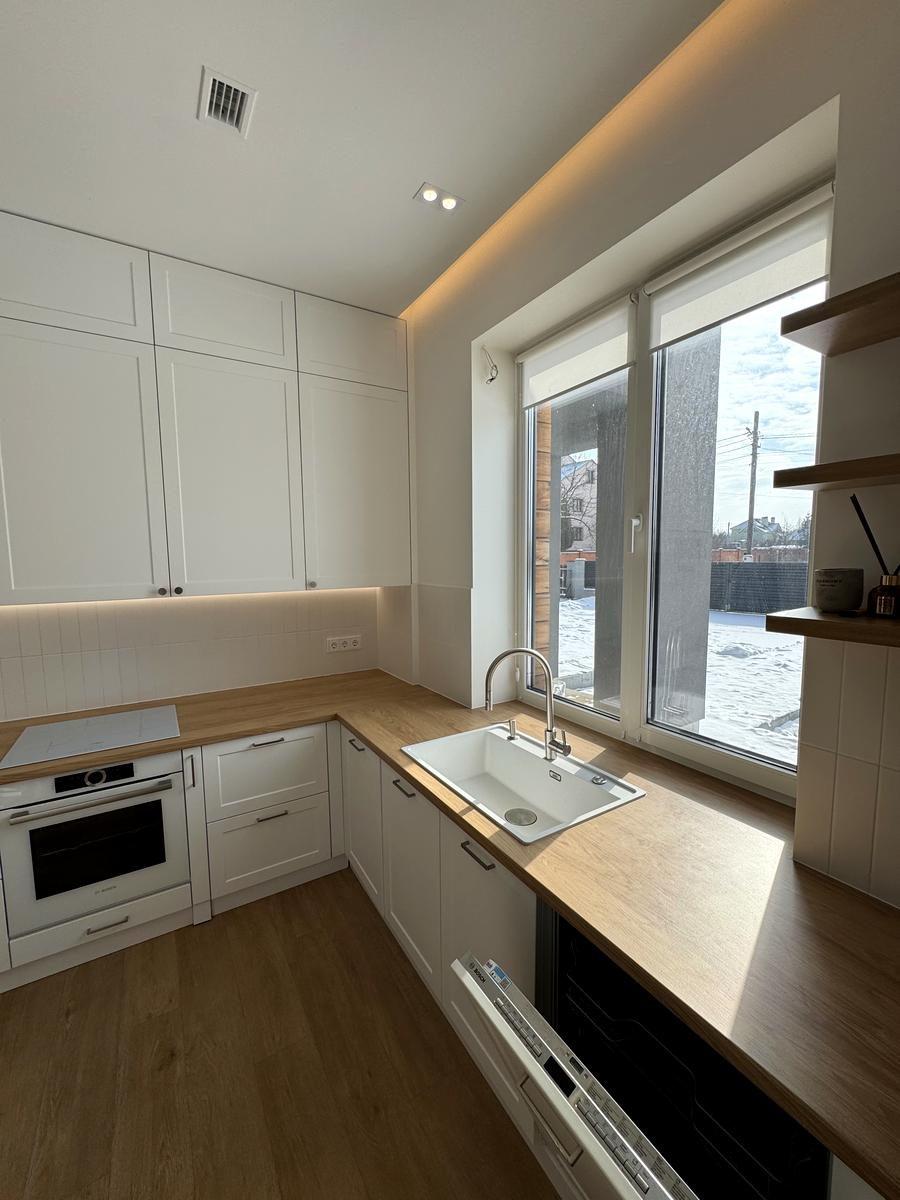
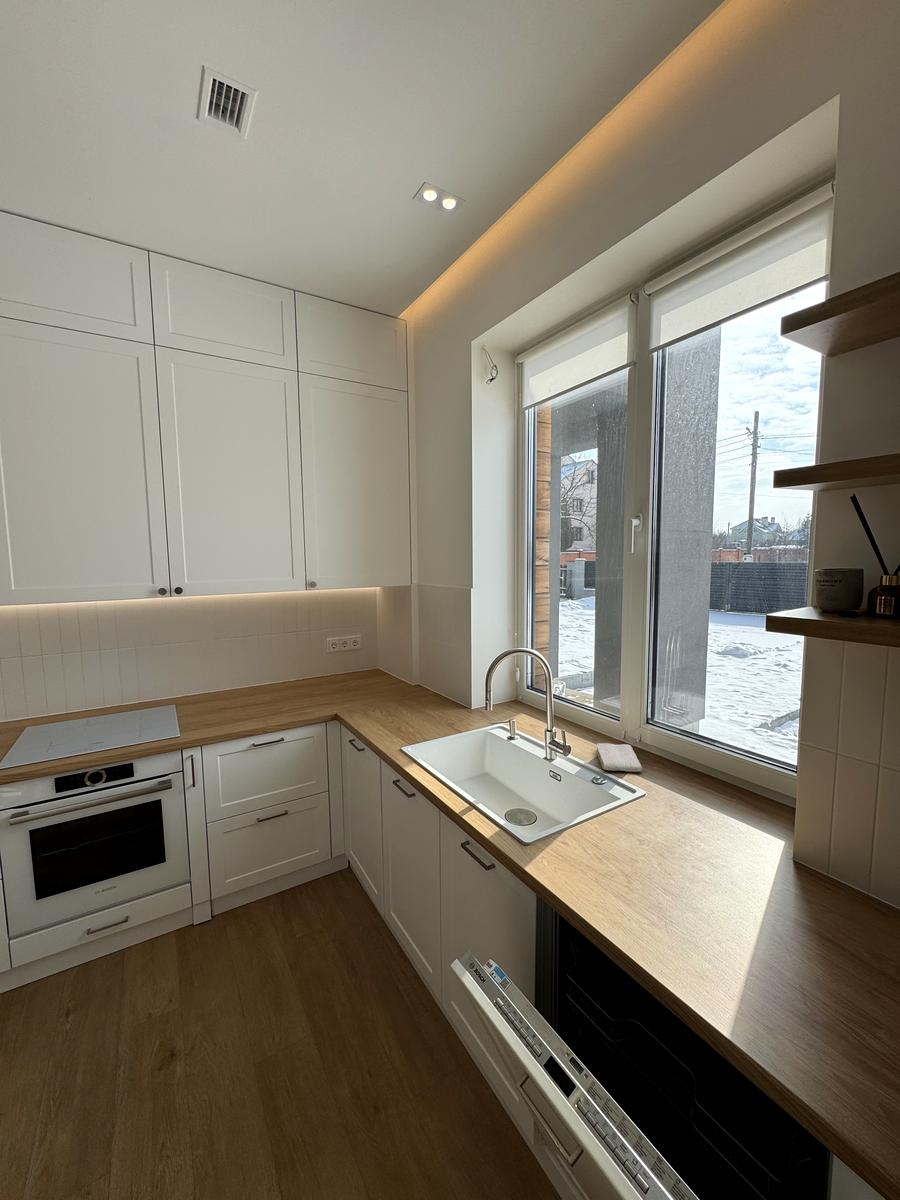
+ washcloth [596,742,643,773]
